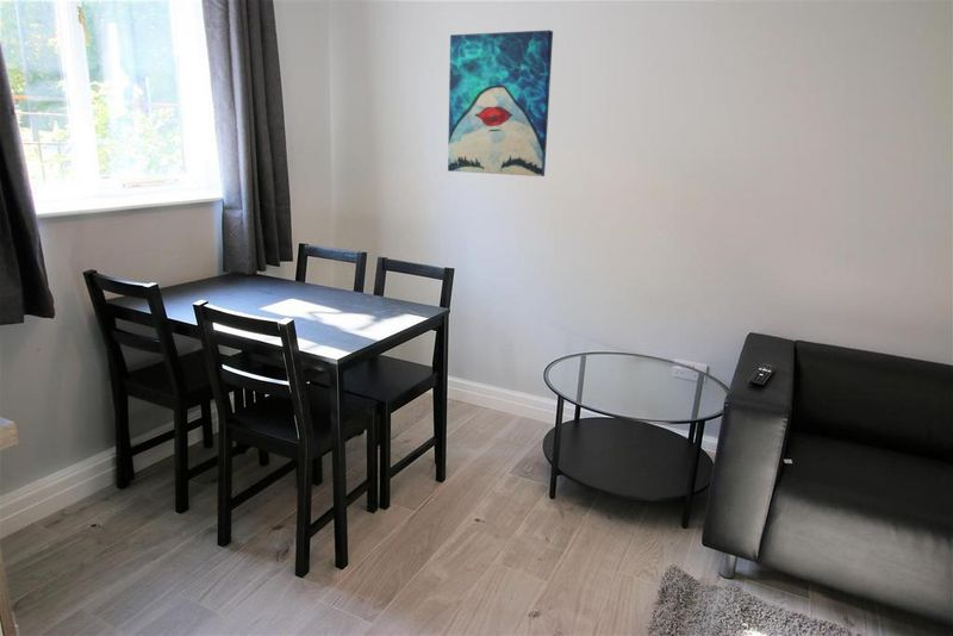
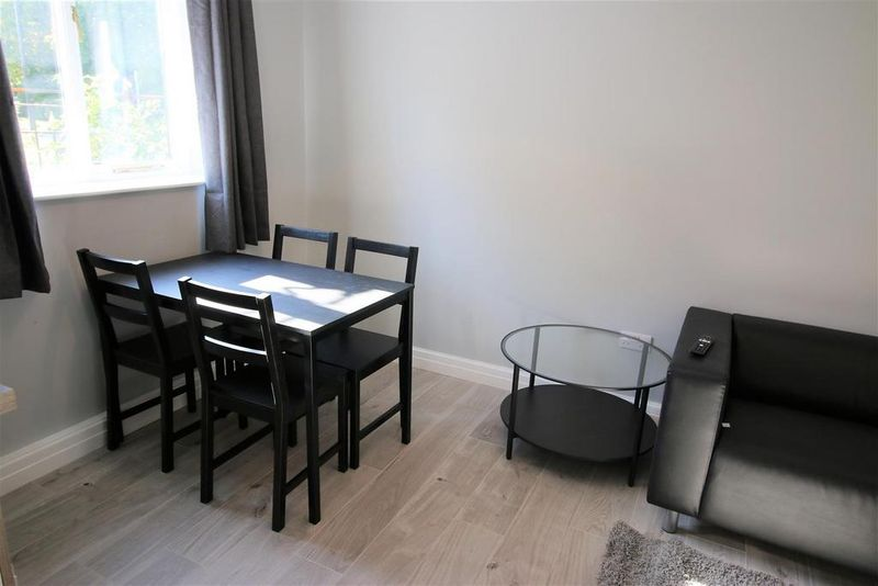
- wall art [447,29,554,177]
